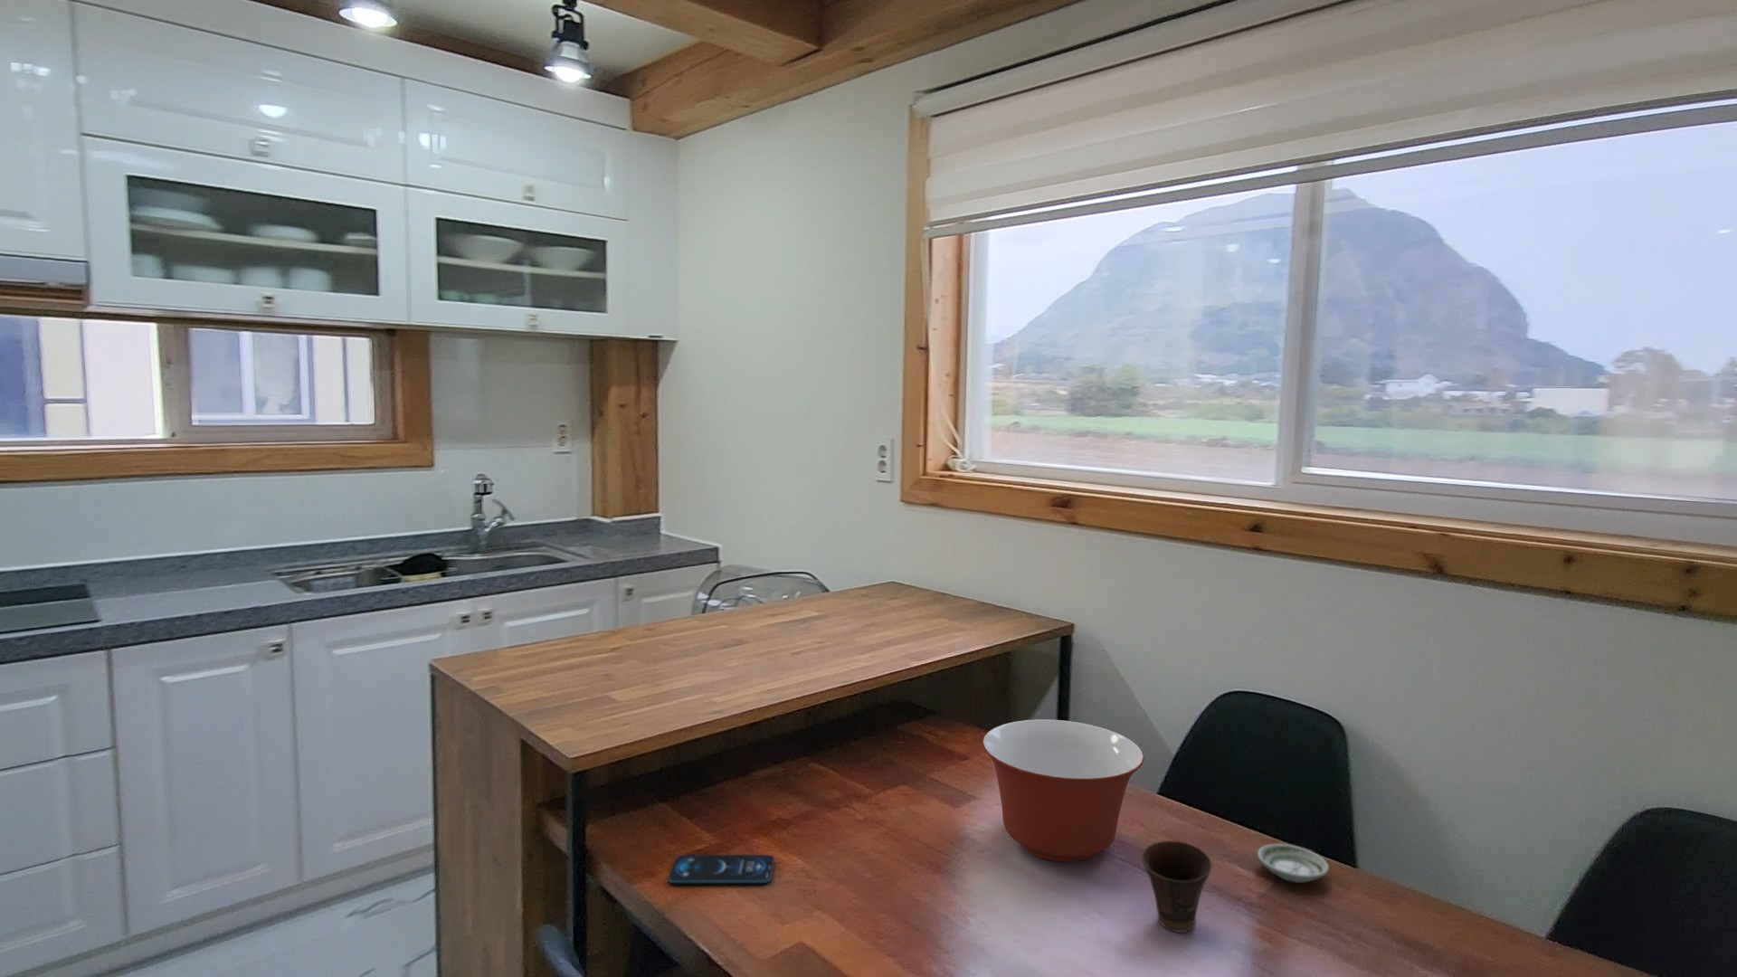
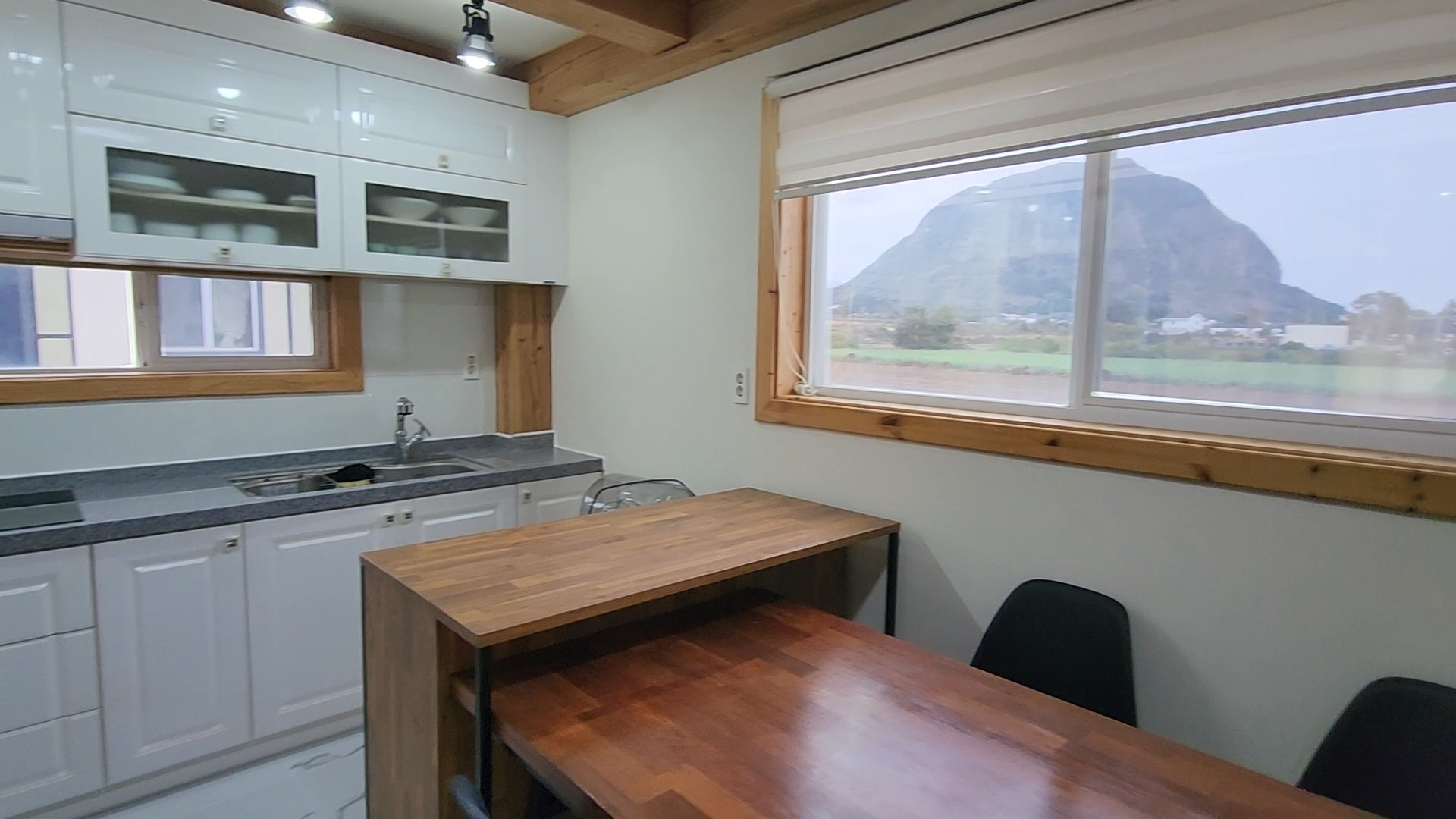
- mixing bowl [982,718,1145,862]
- saucer [1256,843,1330,884]
- smartphone [668,854,775,884]
- cup [1141,840,1213,934]
